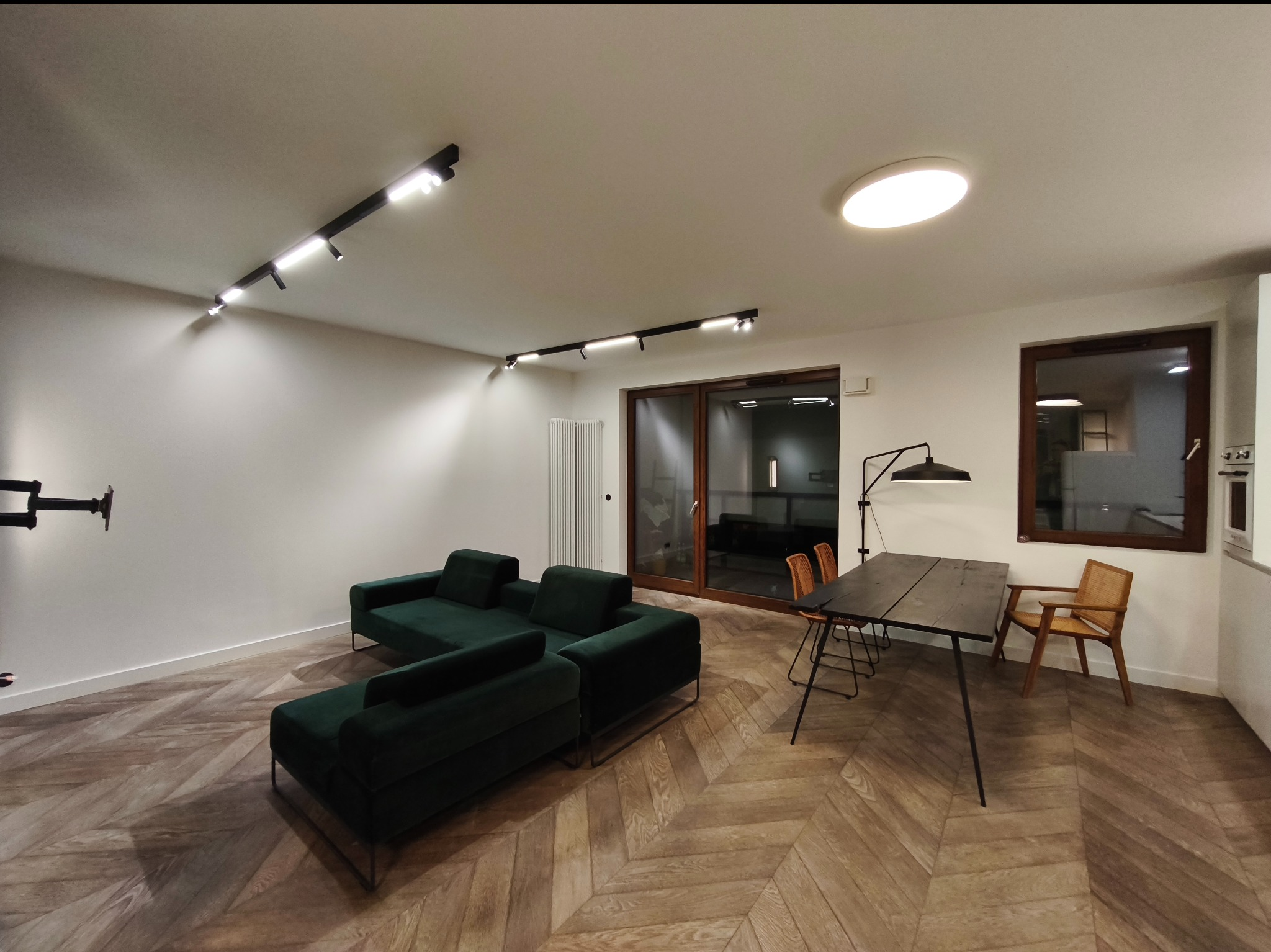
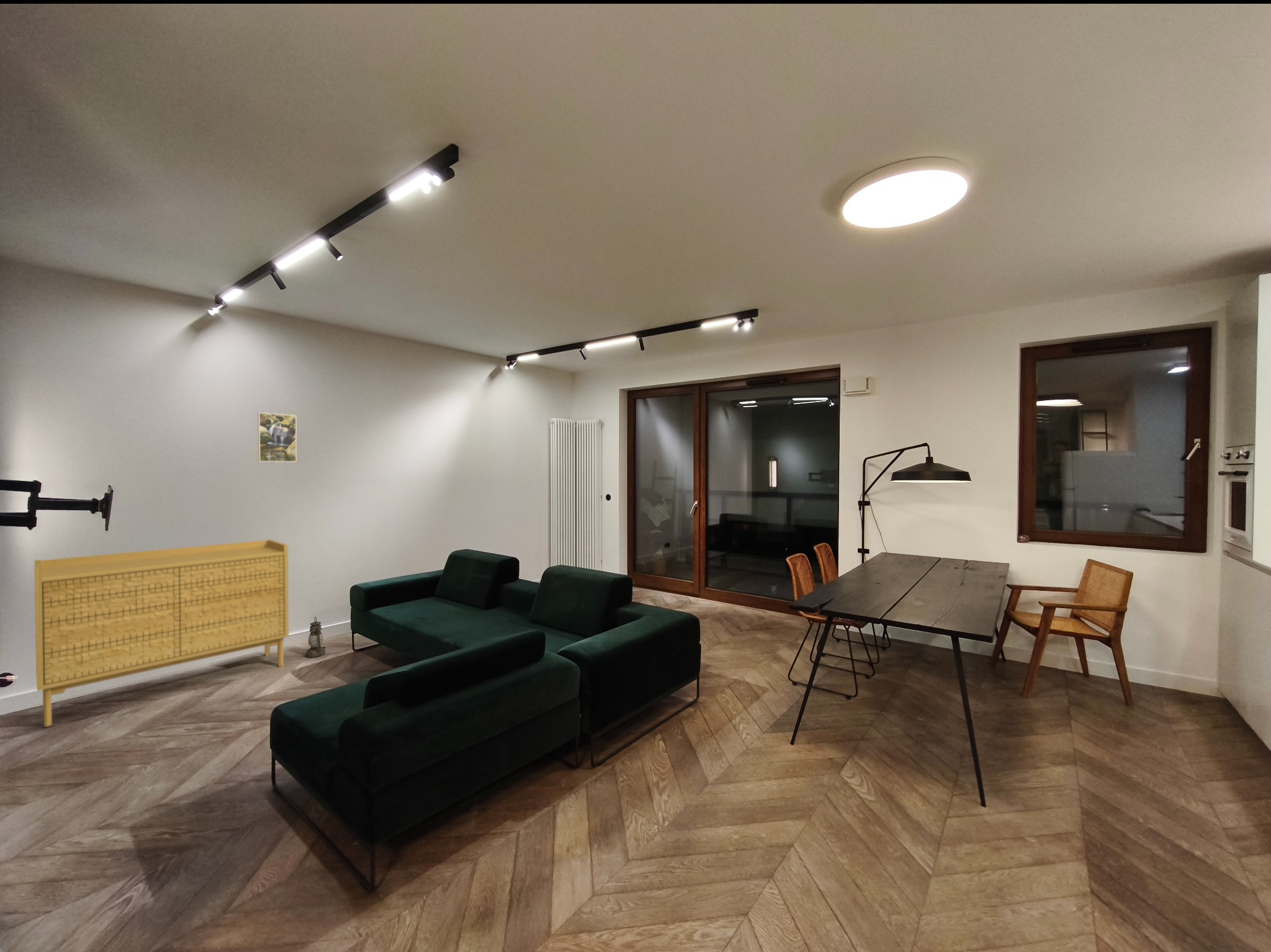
+ lantern [305,616,326,658]
+ sideboard [34,539,289,727]
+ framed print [257,412,297,462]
